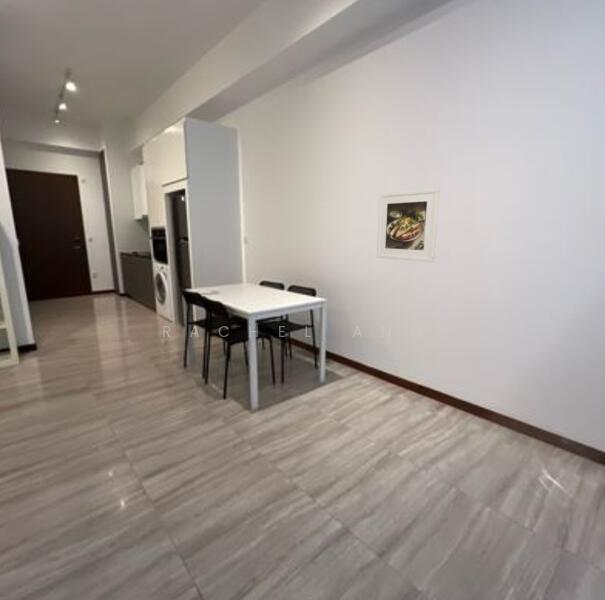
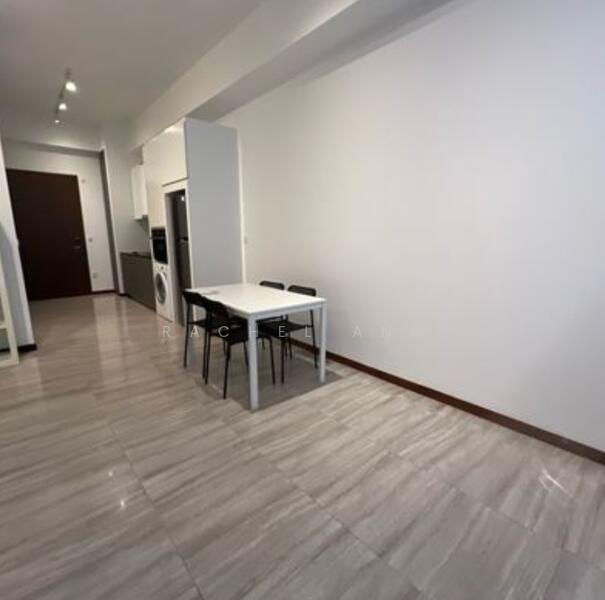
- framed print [376,188,440,263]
